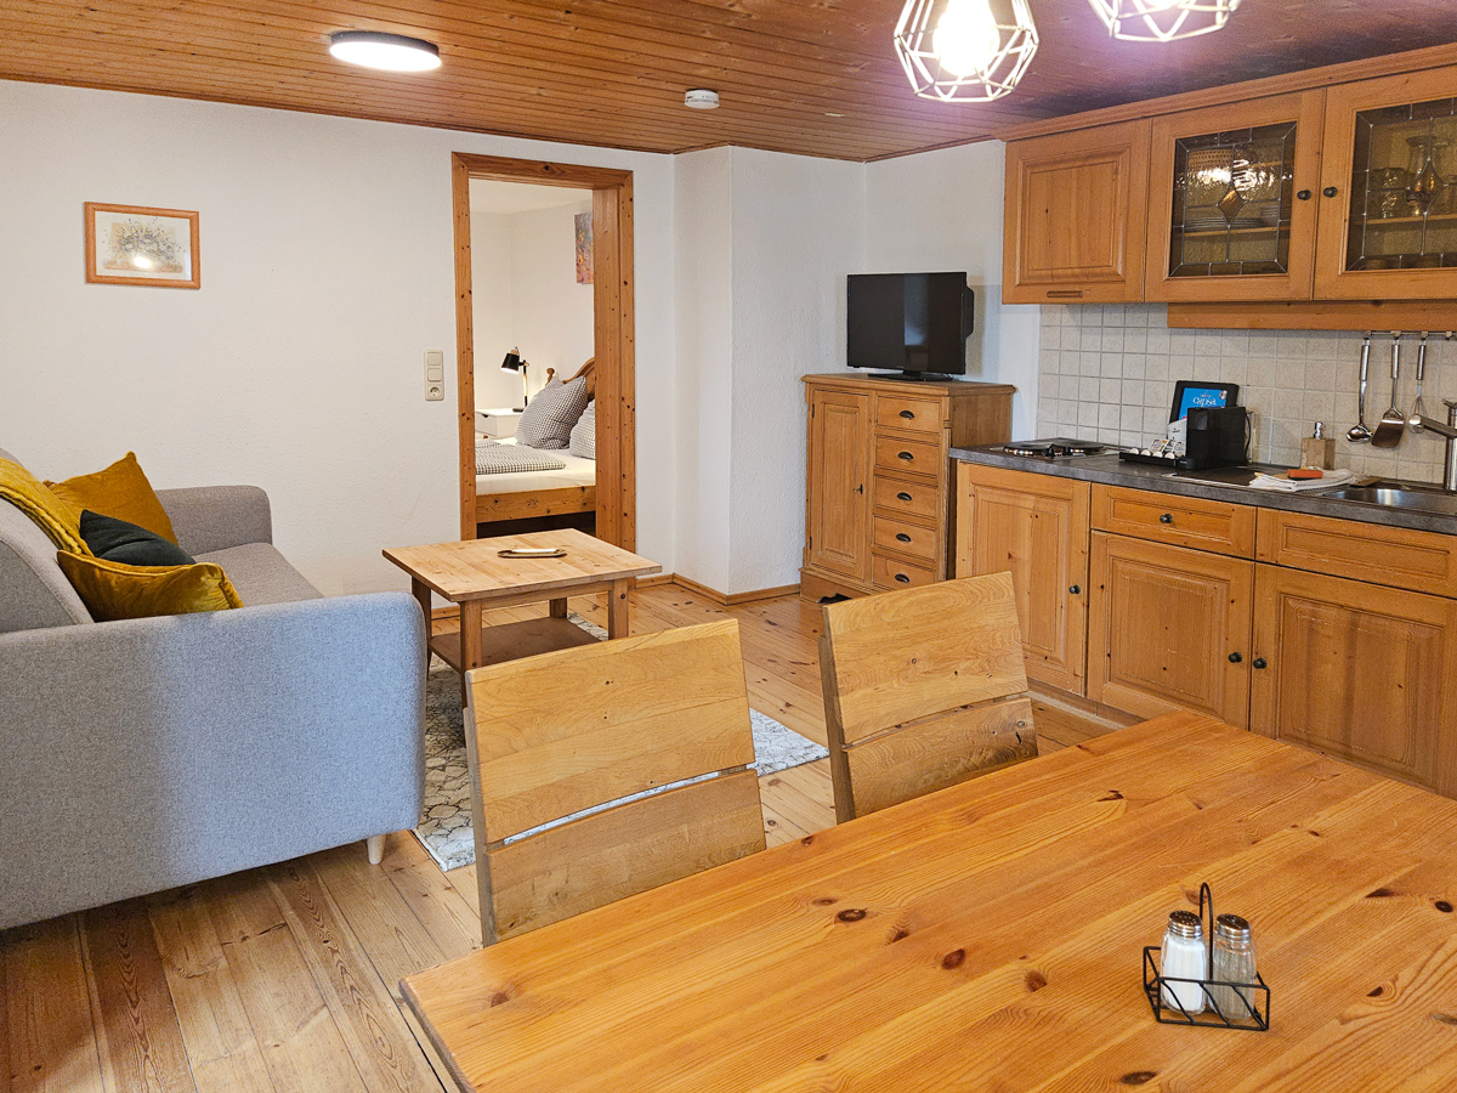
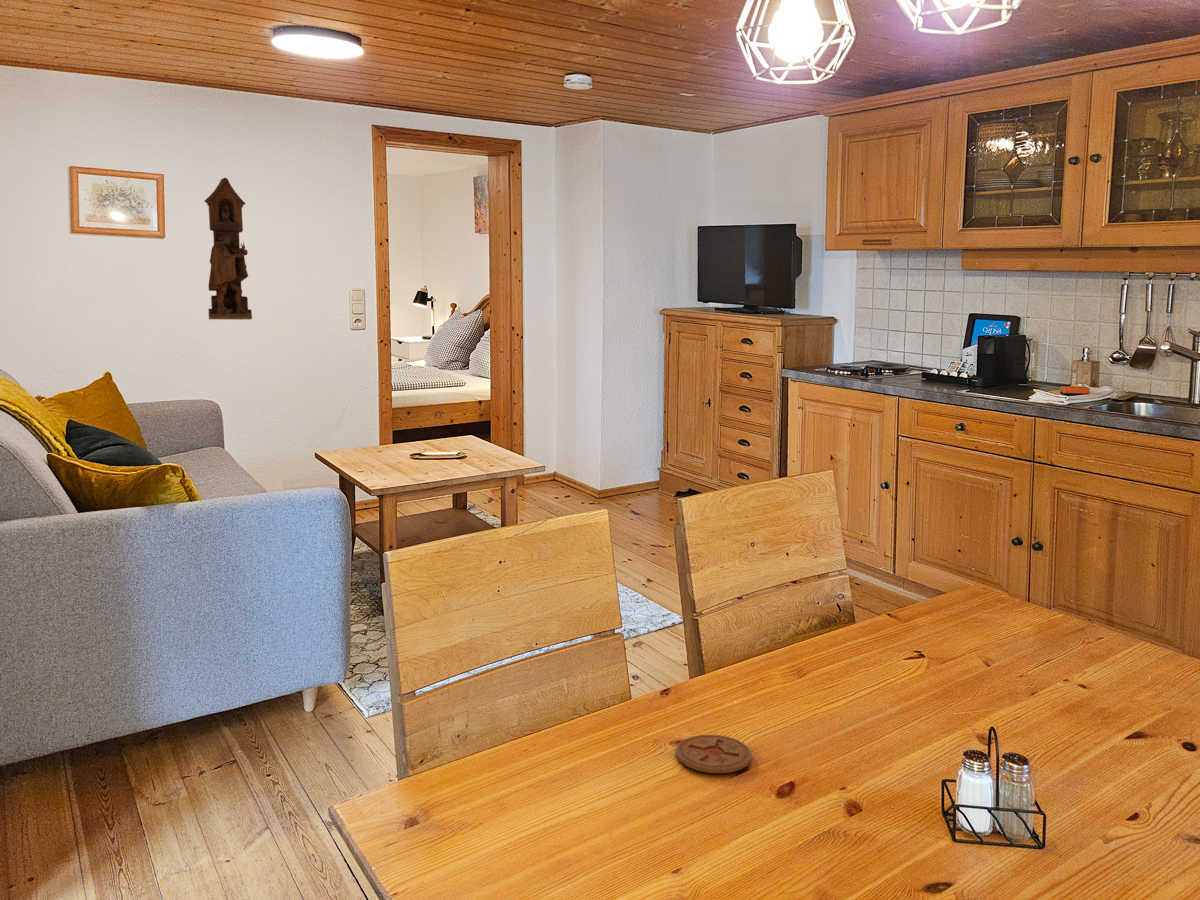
+ cuckoo clock [203,177,253,321]
+ coaster [675,734,752,774]
